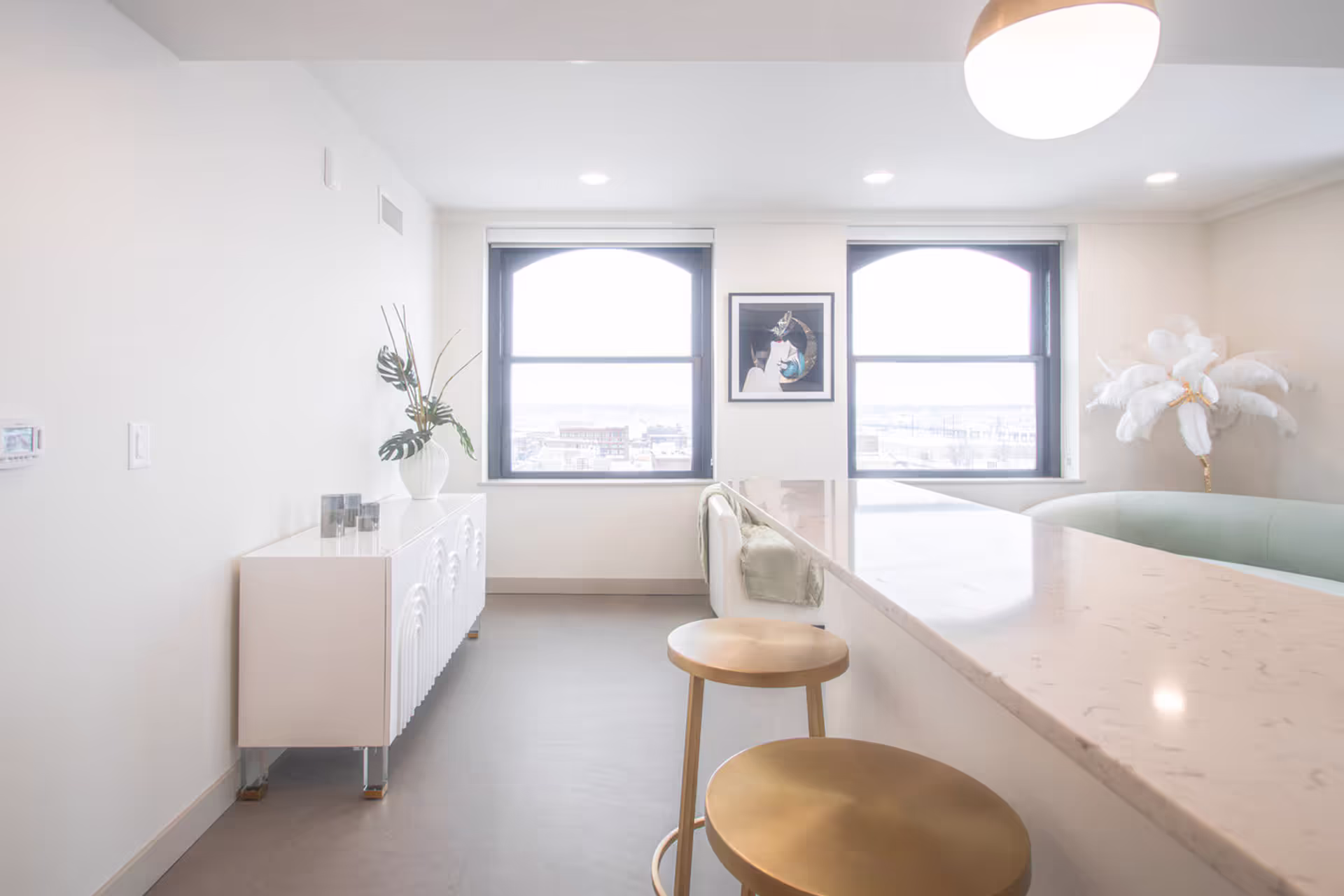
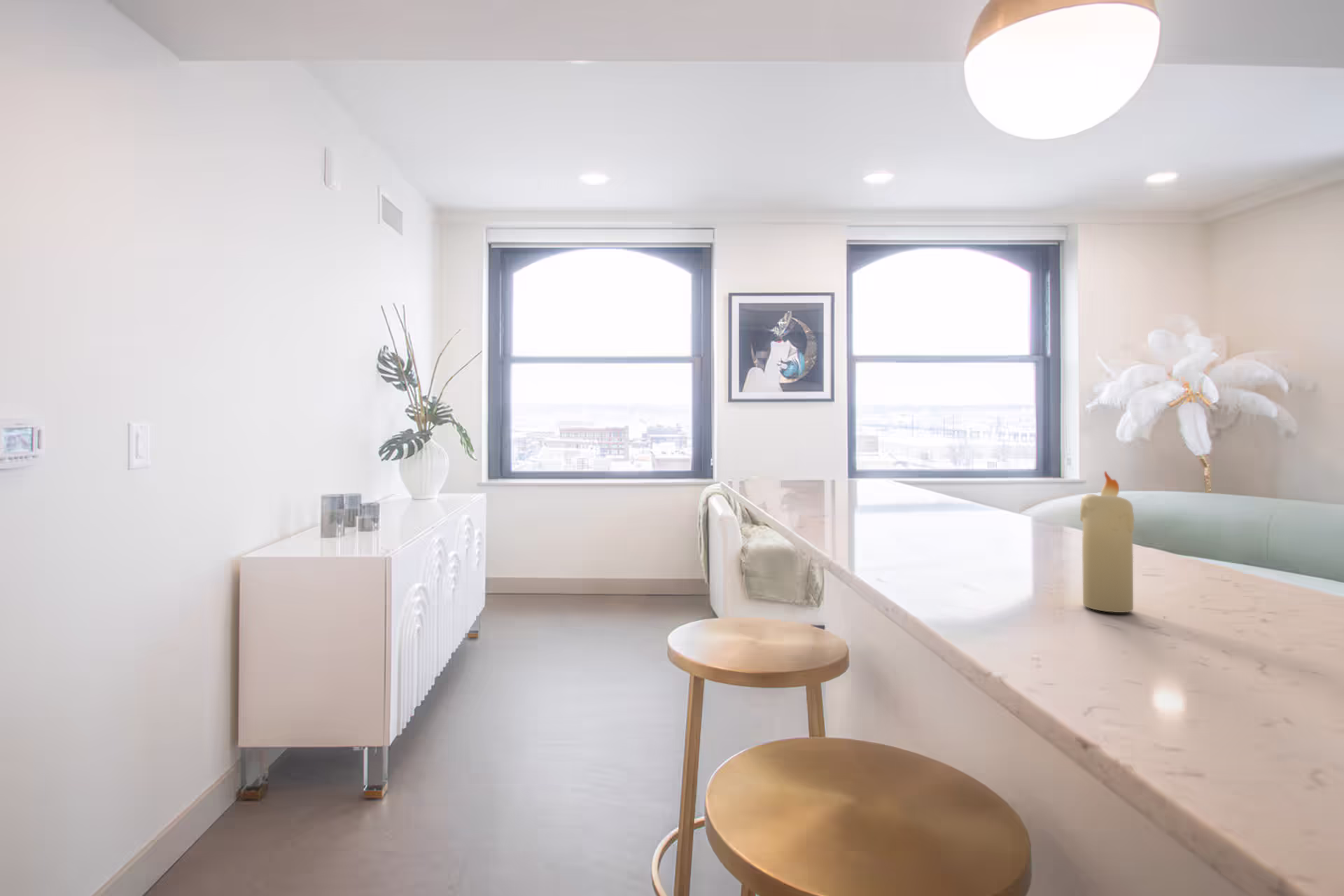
+ candle [1079,470,1135,613]
